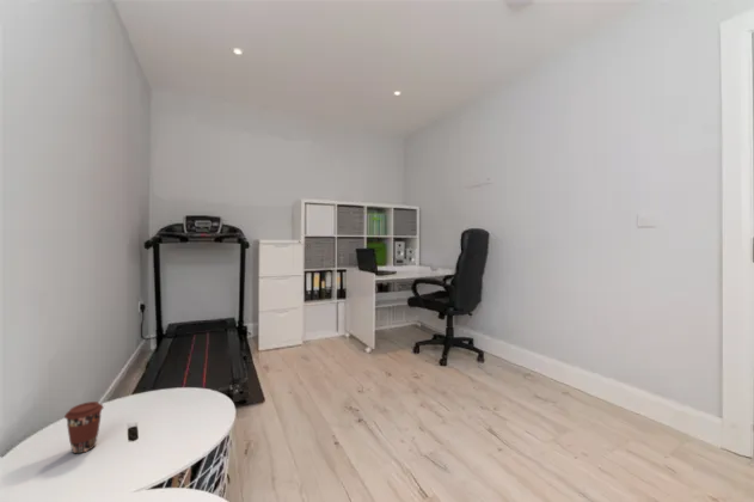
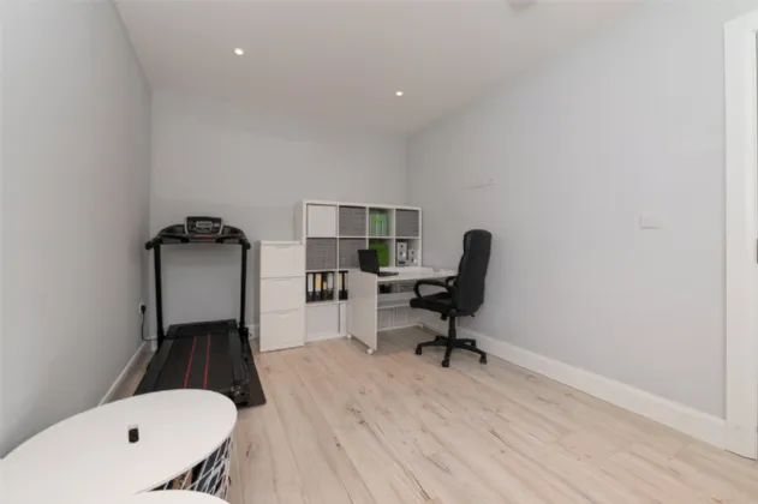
- coffee cup [63,400,105,454]
